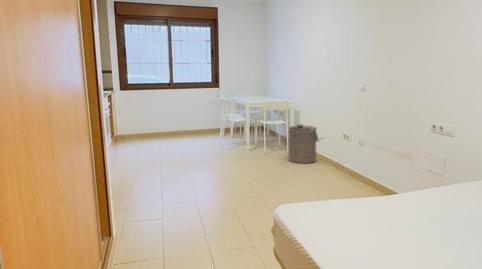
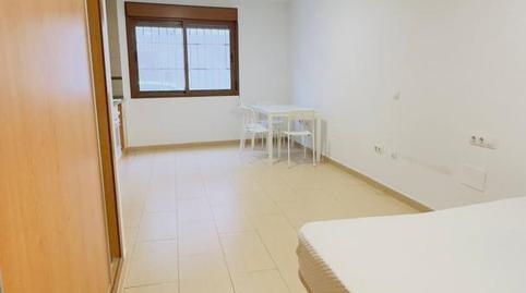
- laundry hamper [288,123,323,164]
